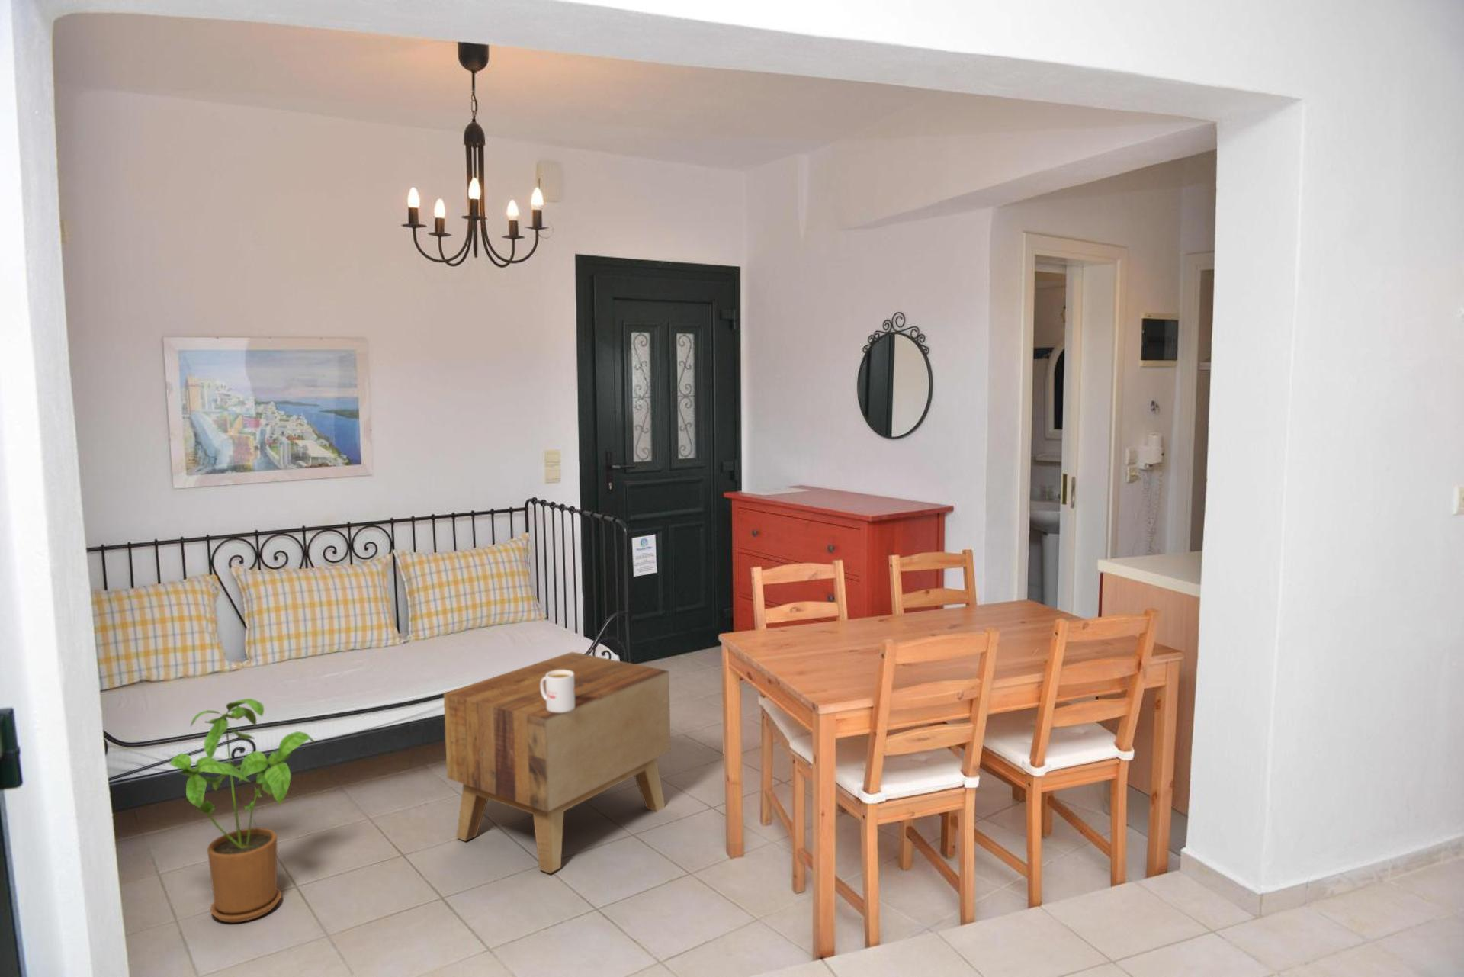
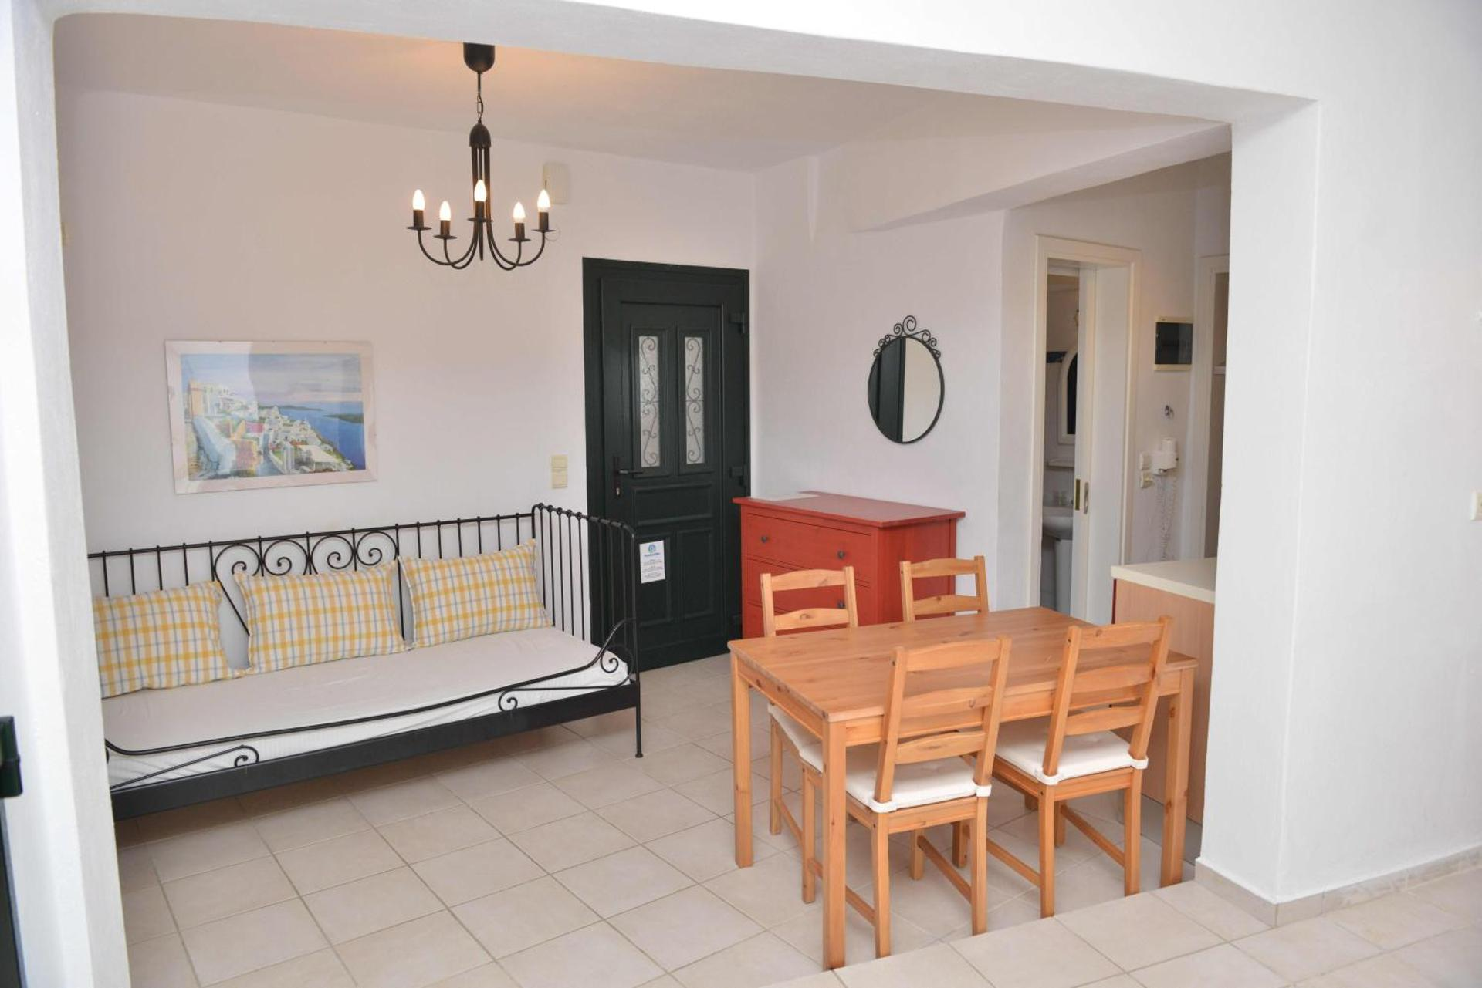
- house plant [169,698,316,922]
- side table [443,651,671,875]
- mug [541,671,574,713]
